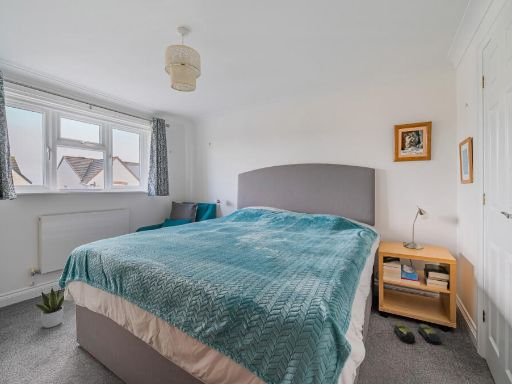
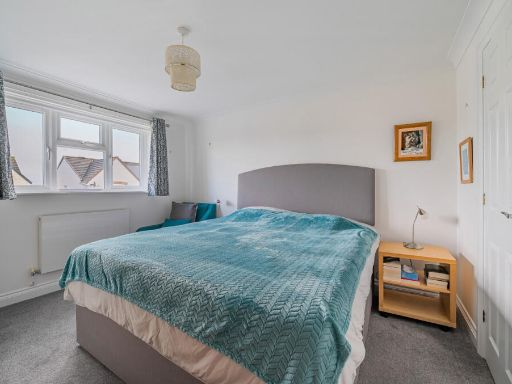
- potted plant [34,287,65,329]
- slippers [393,322,443,346]
